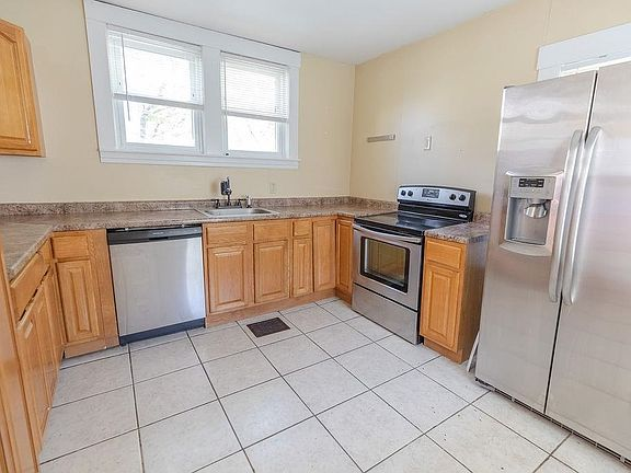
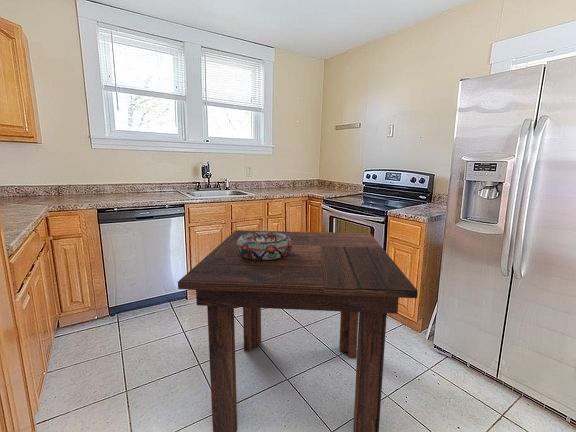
+ decorative bowl [236,232,292,260]
+ dining table [177,229,419,432]
